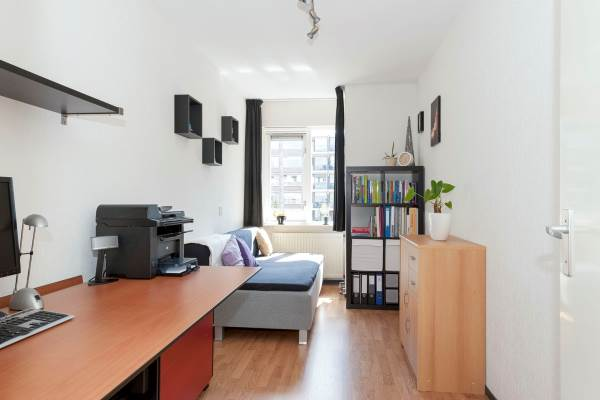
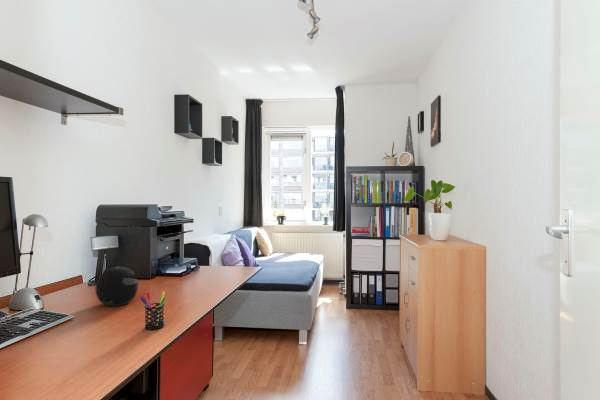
+ pen holder [139,290,167,331]
+ speaker [95,266,139,307]
